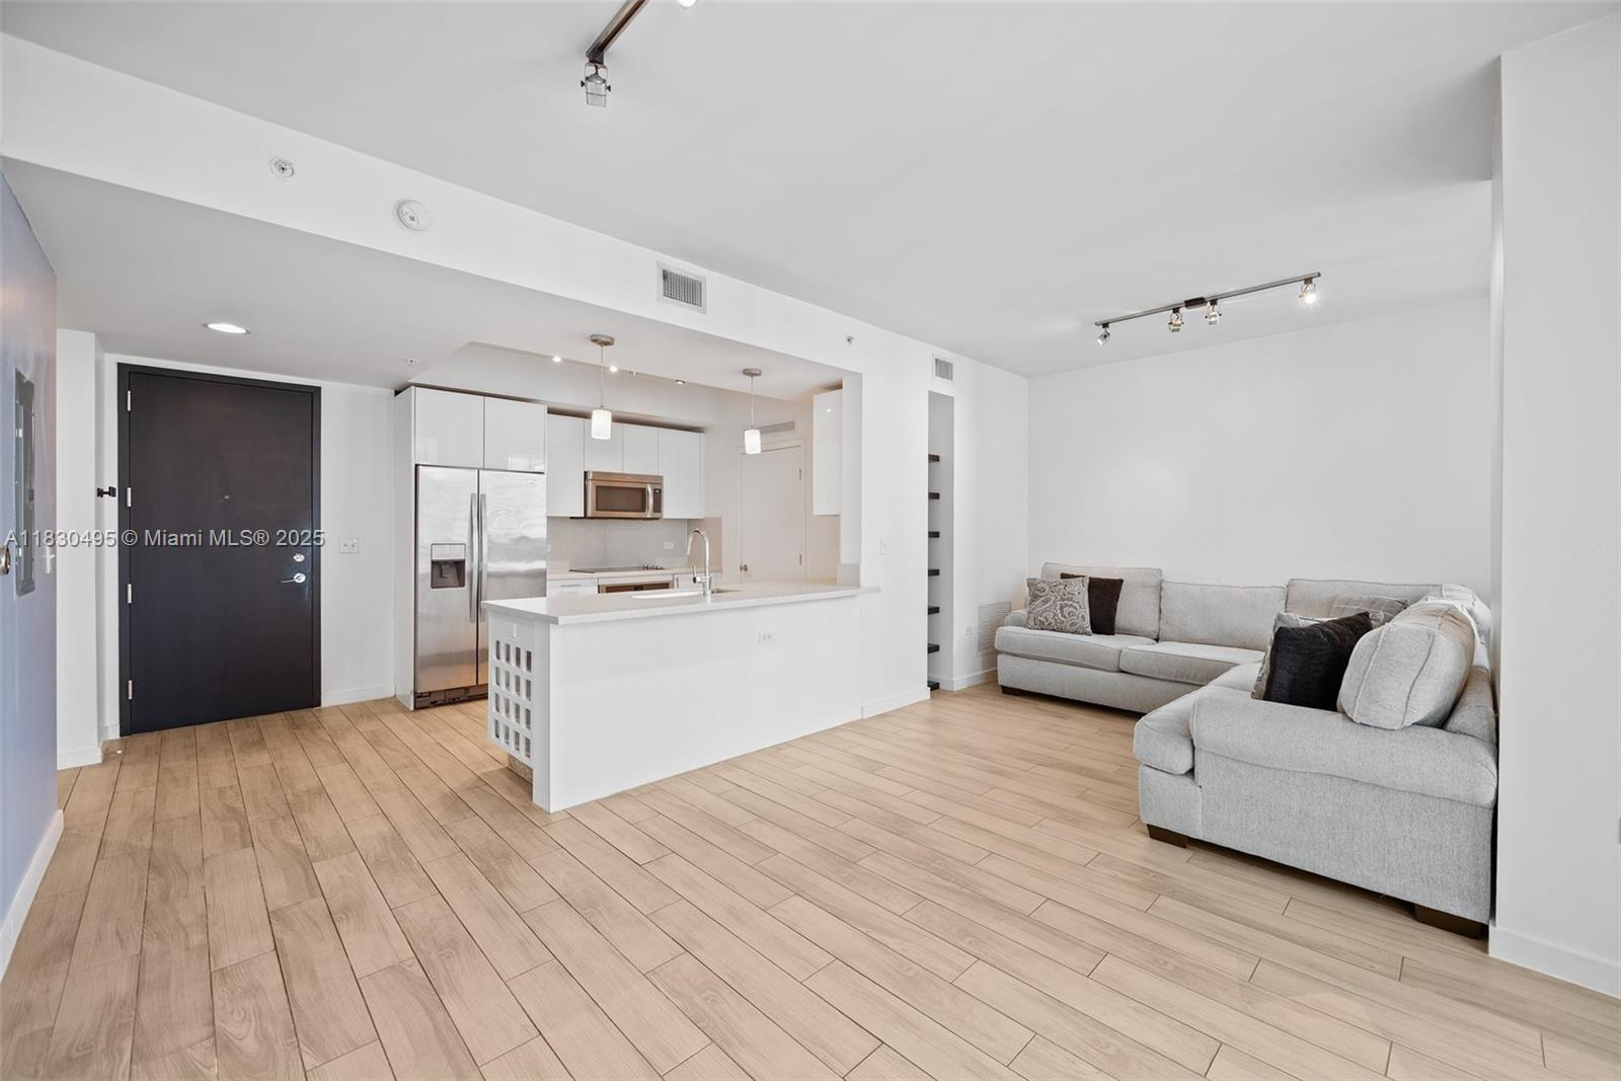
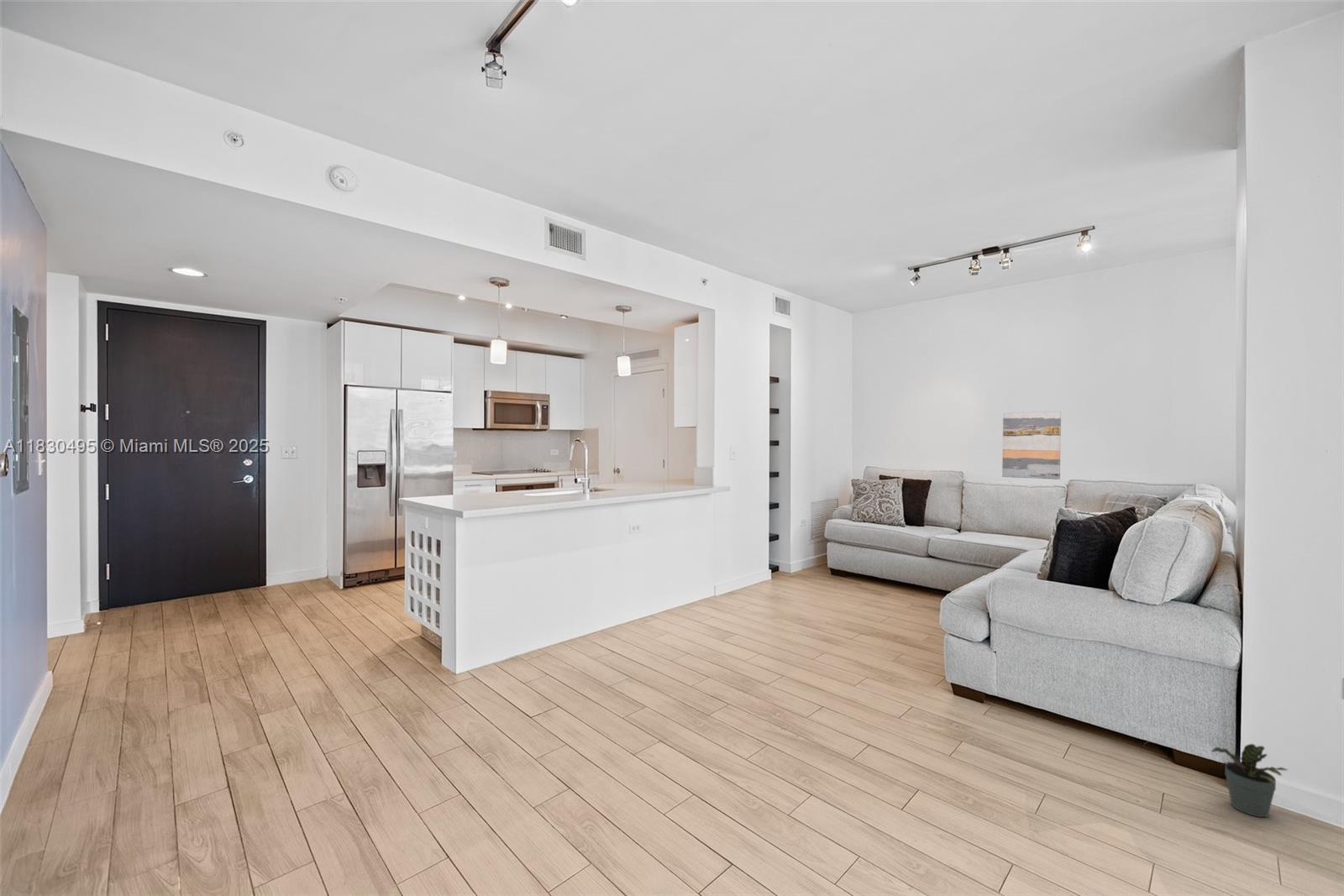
+ potted plant [1211,743,1289,818]
+ wall art [1001,411,1062,480]
